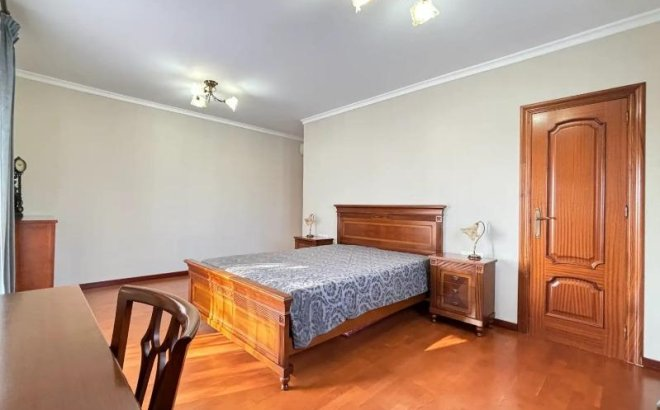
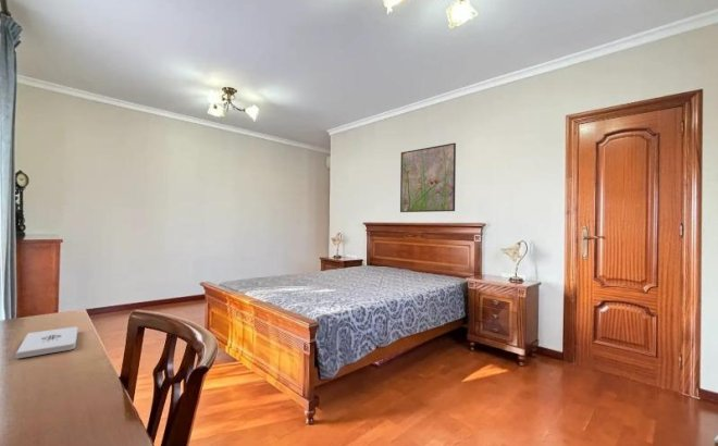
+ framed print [399,141,457,213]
+ notepad [15,326,79,360]
